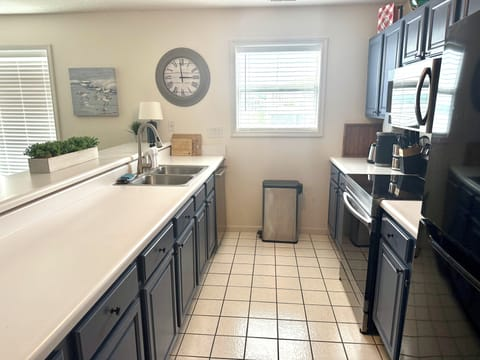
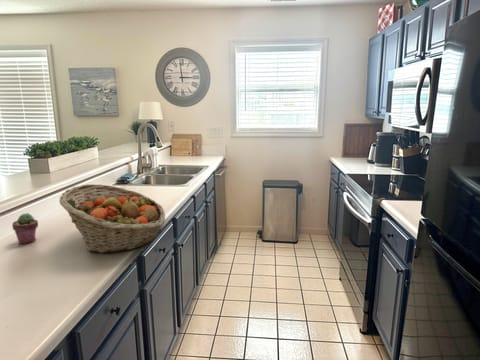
+ fruit basket [58,183,166,254]
+ potted succulent [11,212,39,245]
